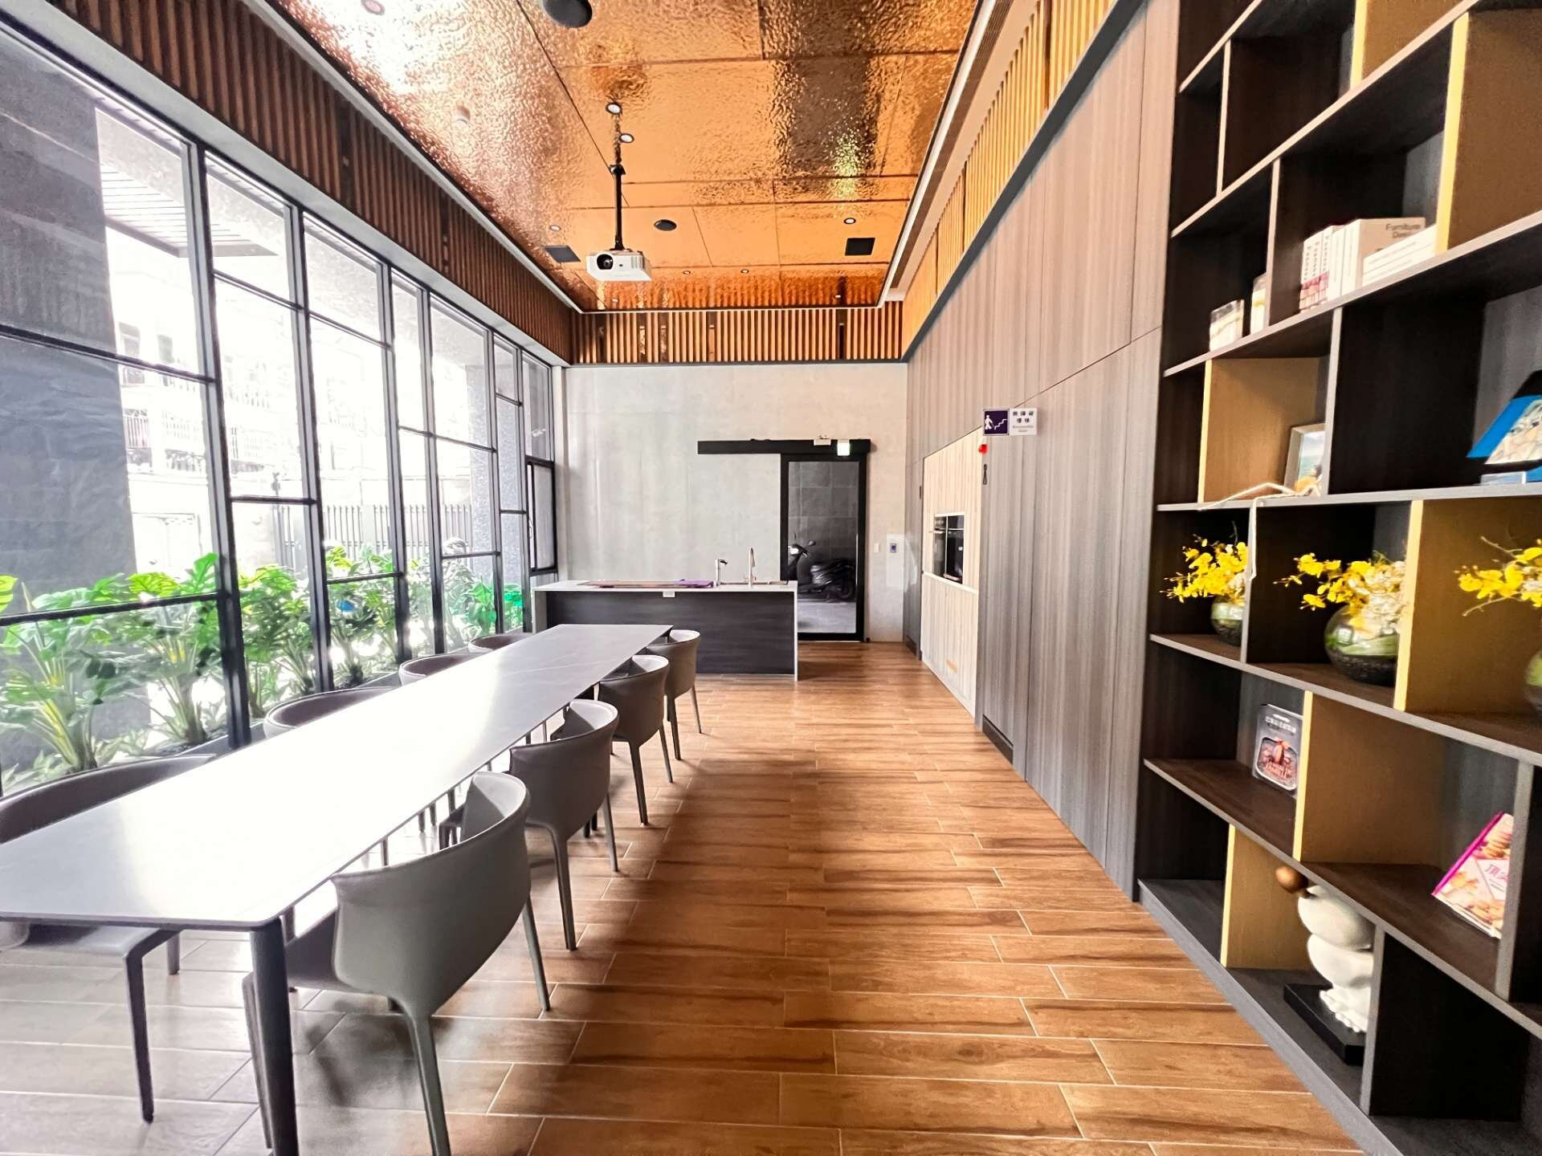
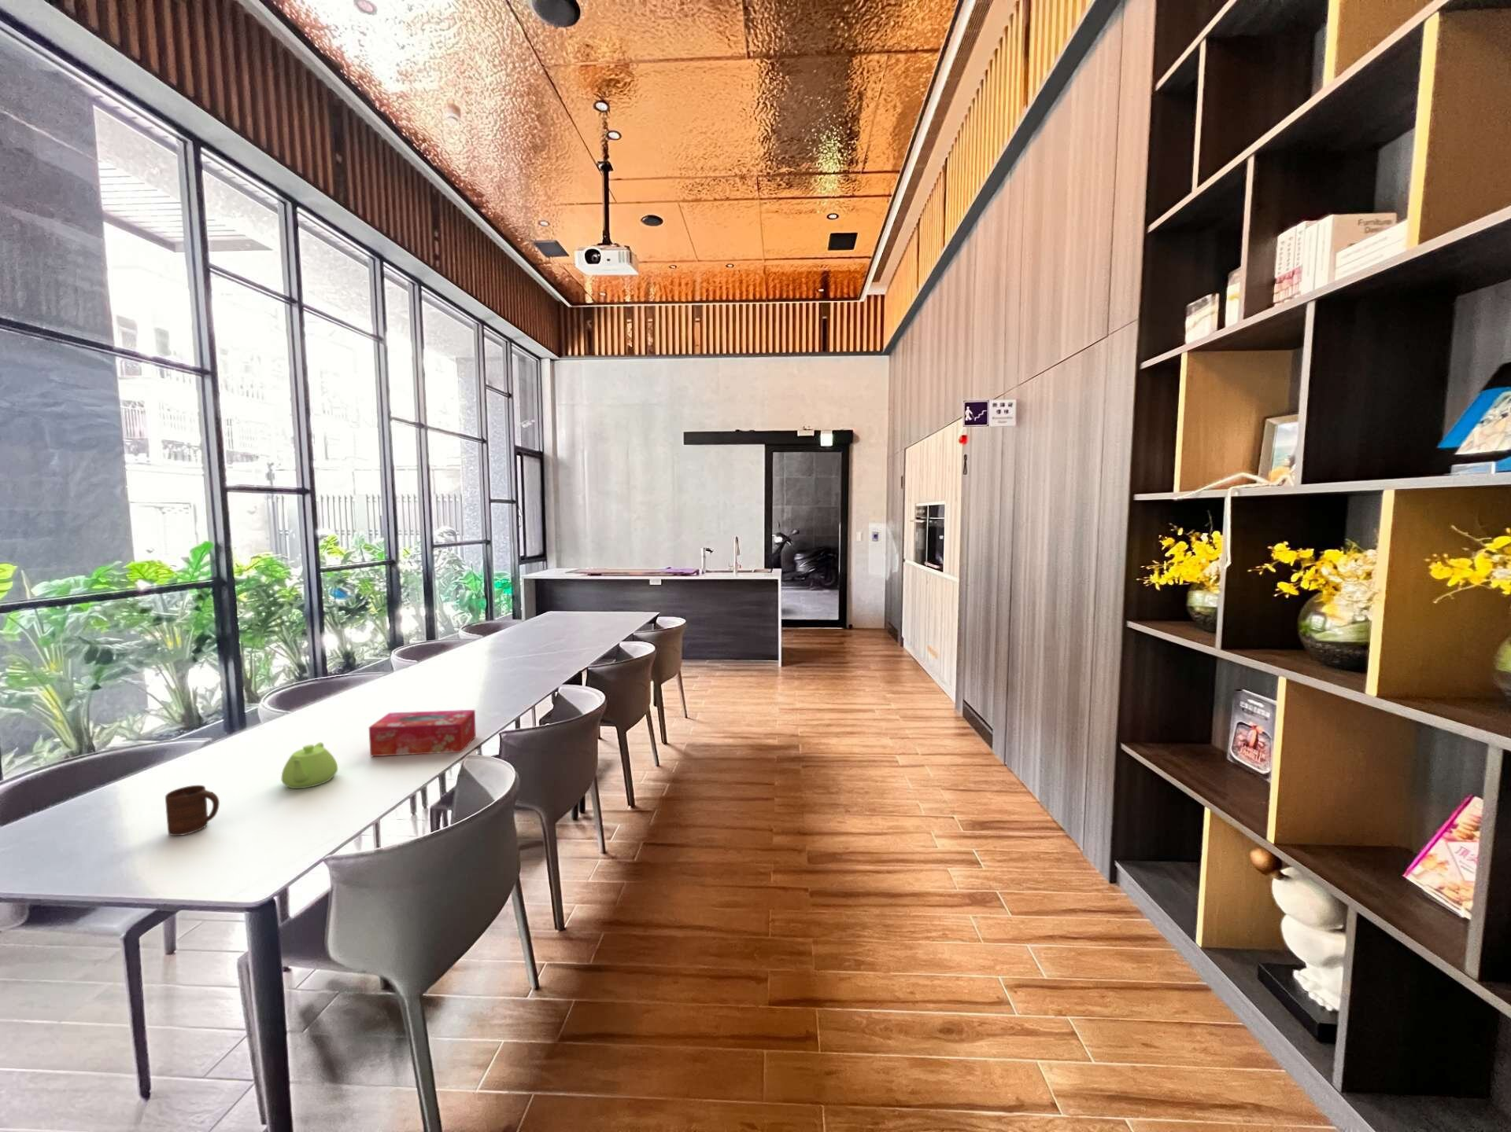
+ teapot [281,741,338,790]
+ tissue box [369,709,477,757]
+ cup [164,785,220,836]
